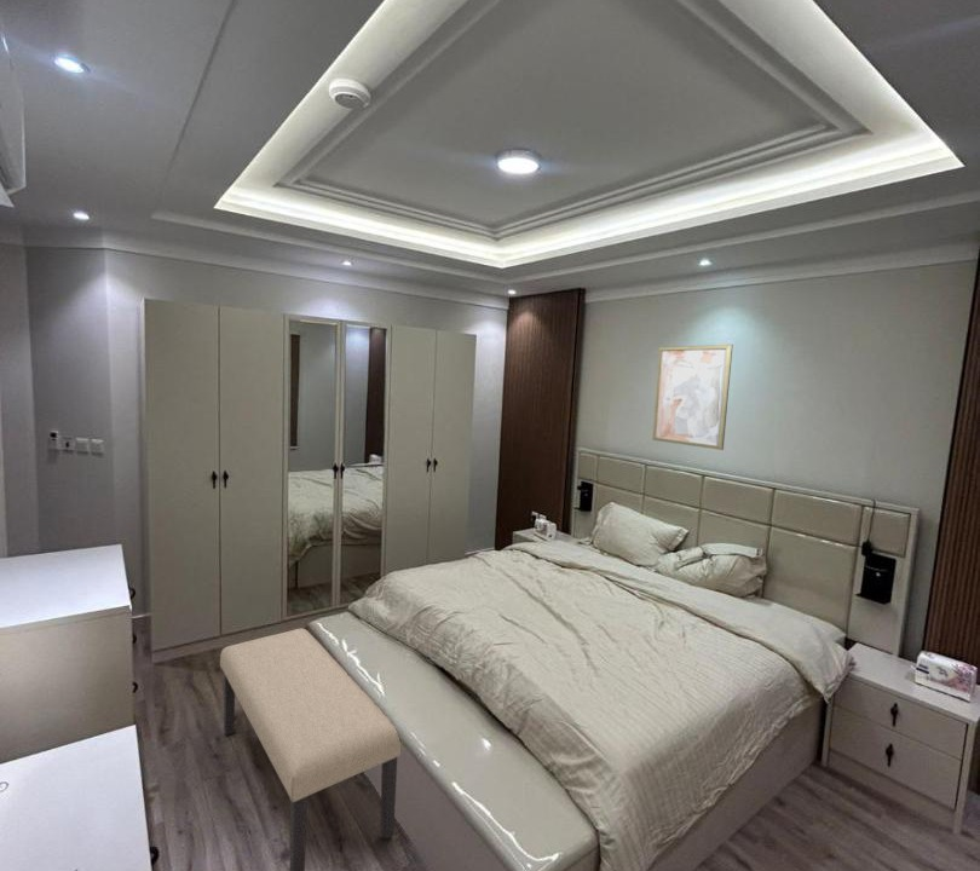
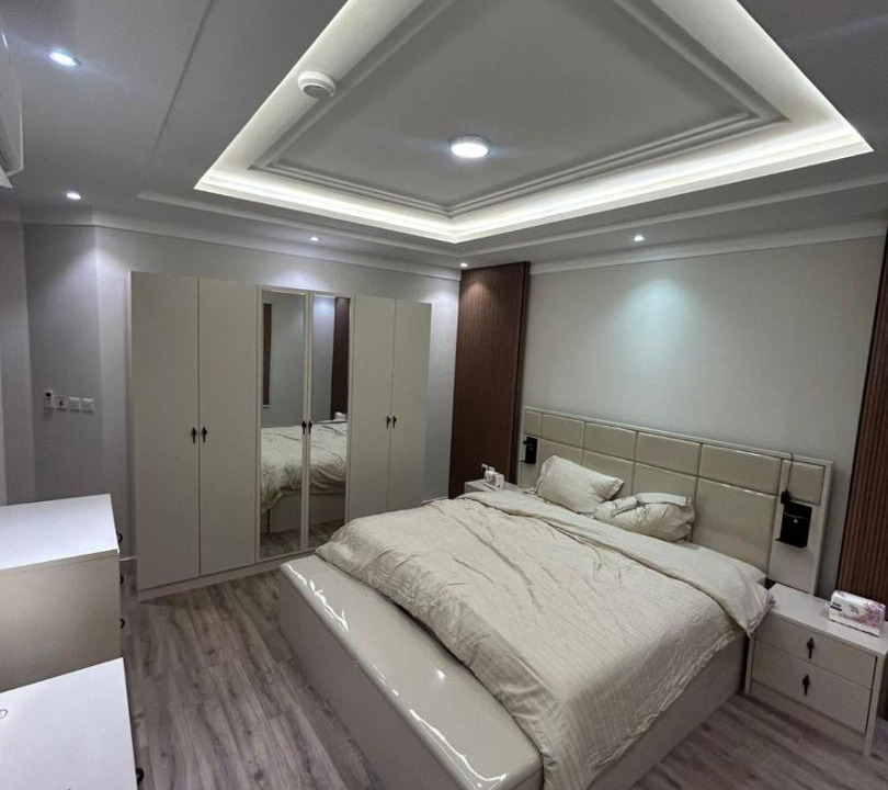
- wall art [651,344,734,451]
- bench [219,627,402,871]
